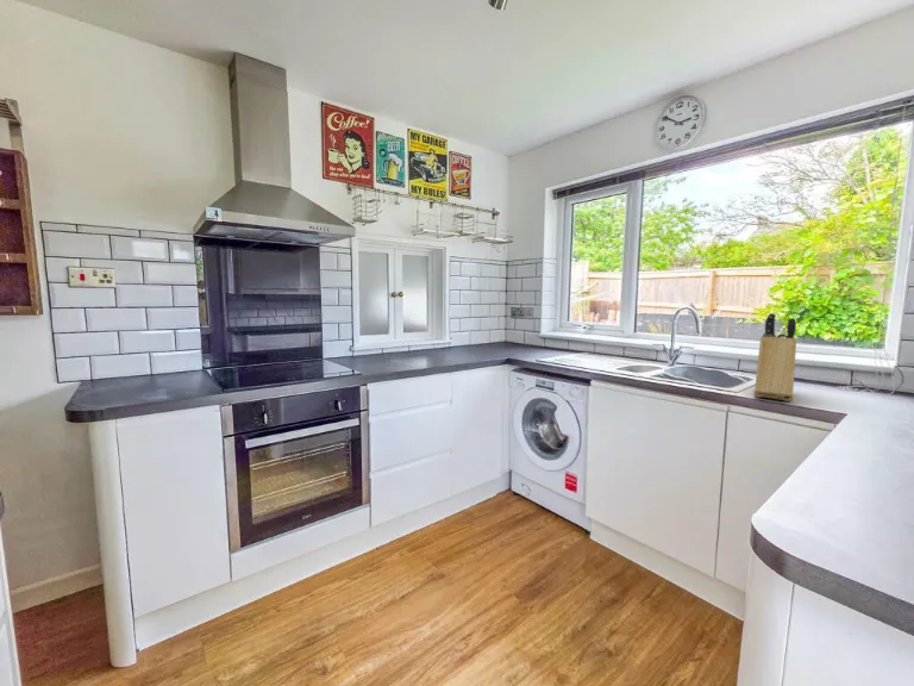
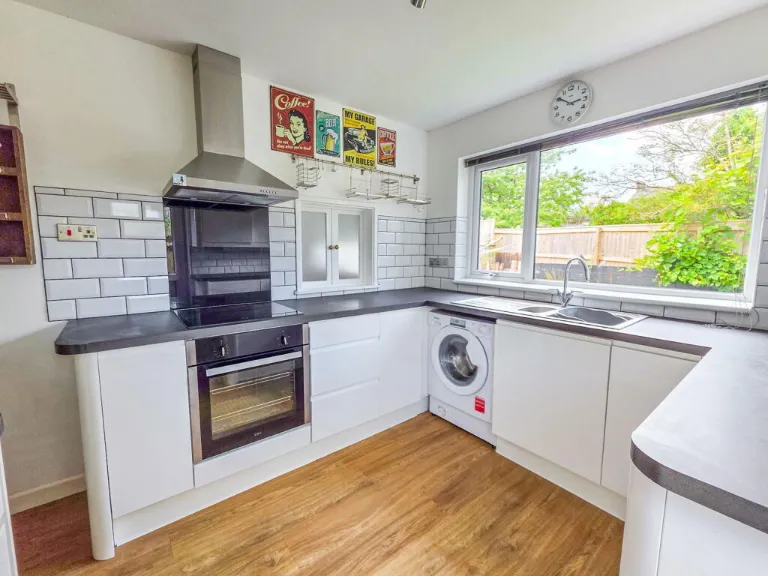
- knife block [753,312,797,403]
